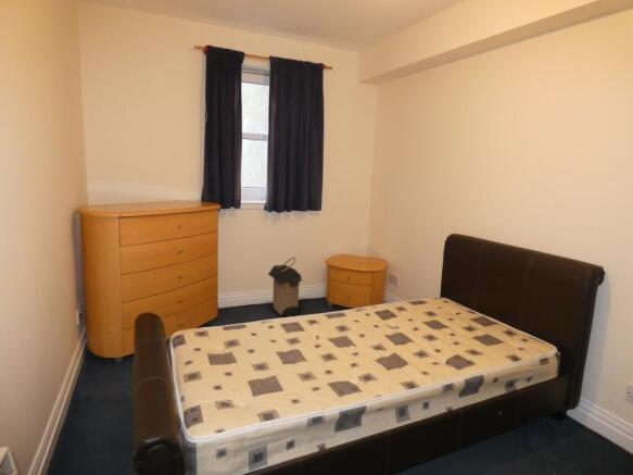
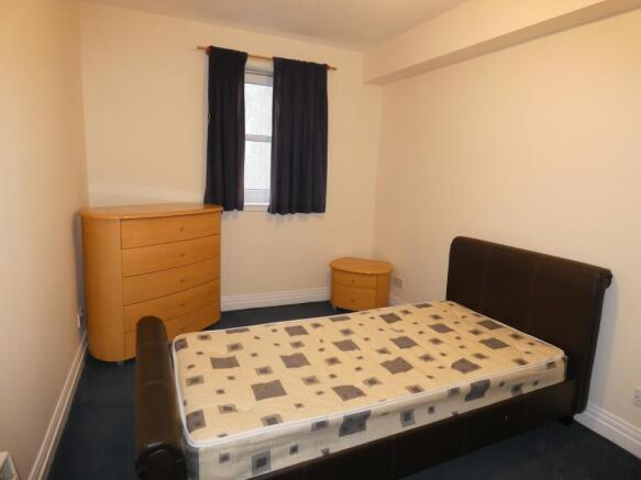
- laundry hamper [267,257,303,318]
